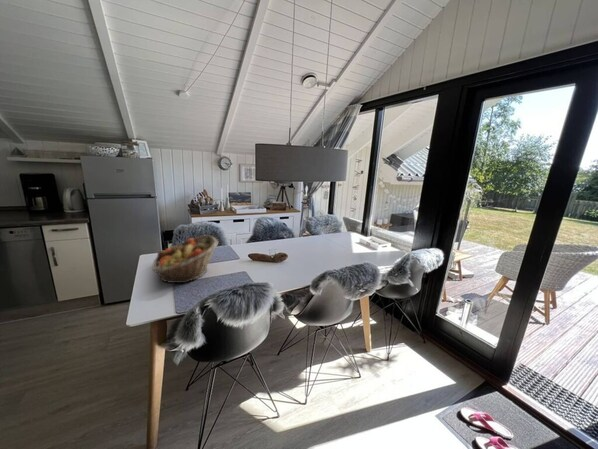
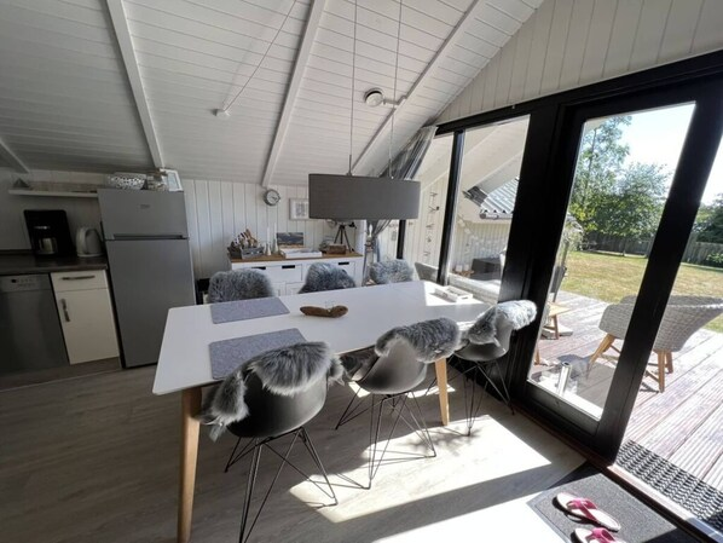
- fruit basket [151,234,220,284]
